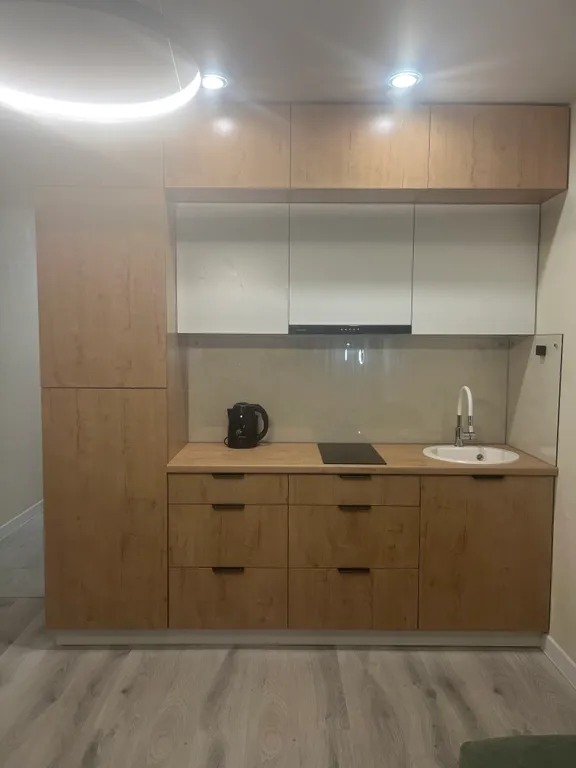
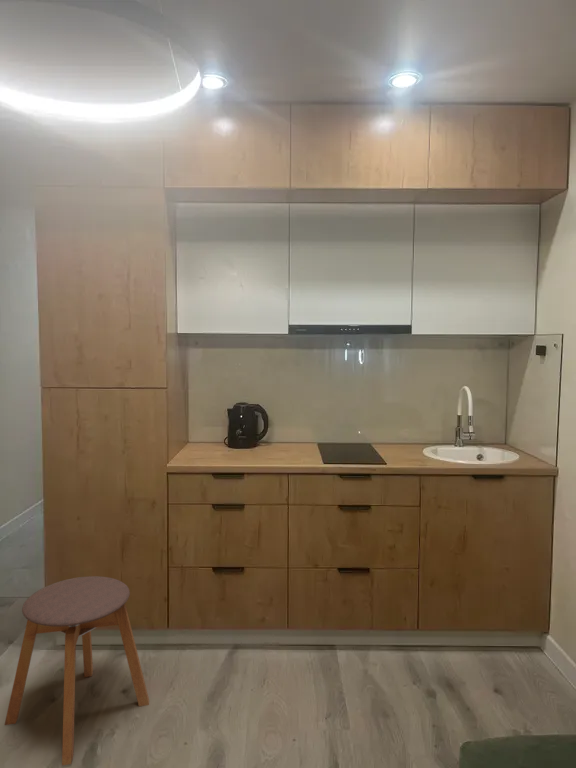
+ stool [4,575,150,766]
